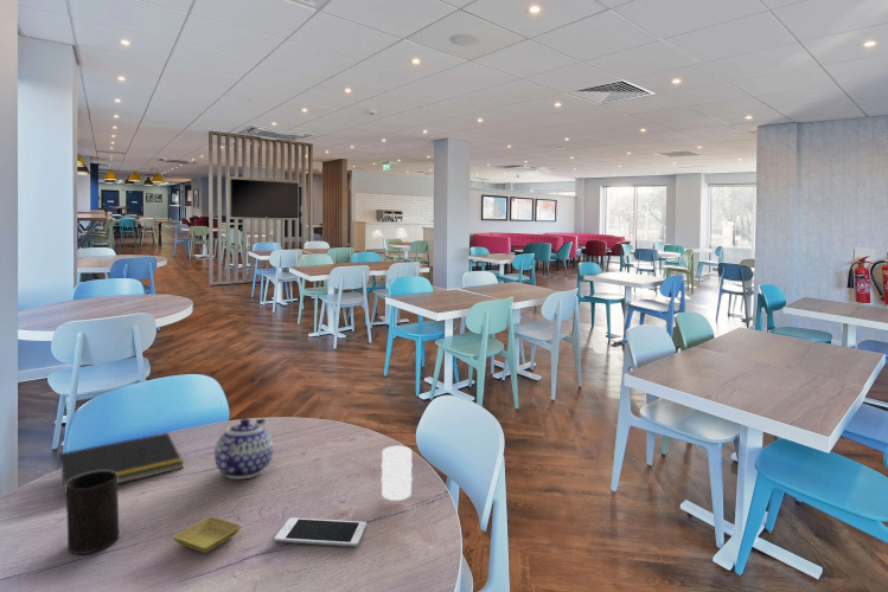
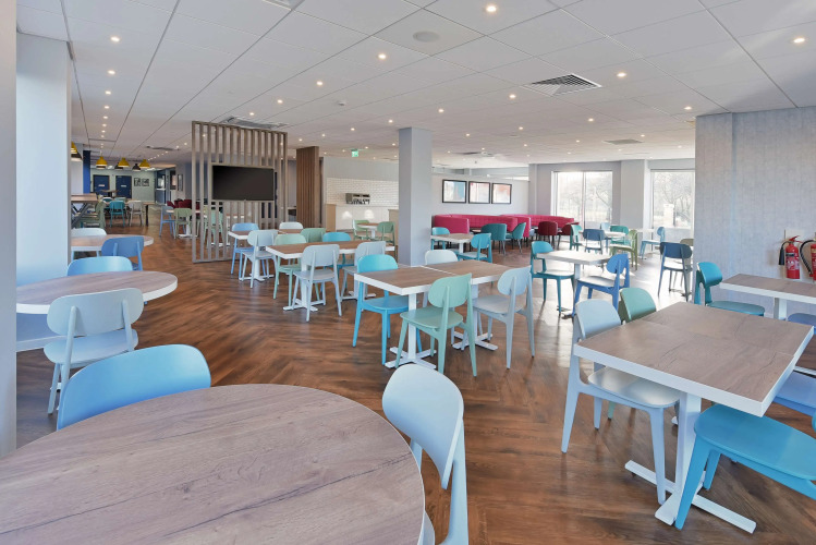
- cup [381,445,414,502]
- notepad [56,431,185,497]
- saucer [172,515,243,554]
- cup [65,471,120,555]
- teapot [213,417,274,481]
- cell phone [273,516,368,548]
